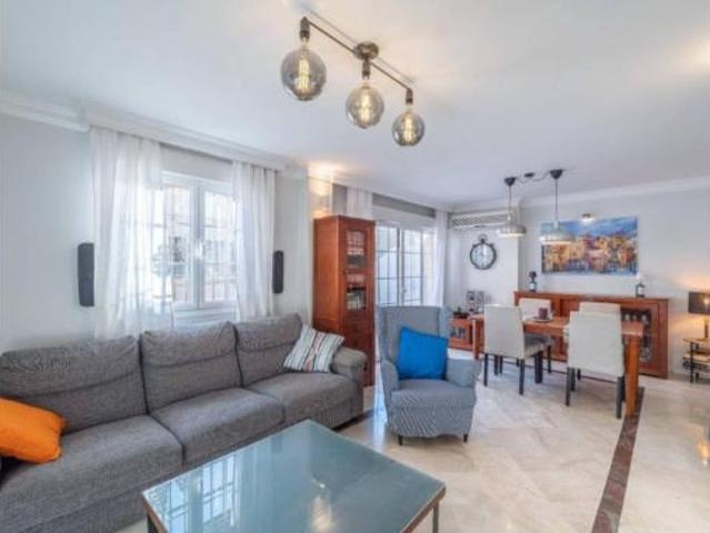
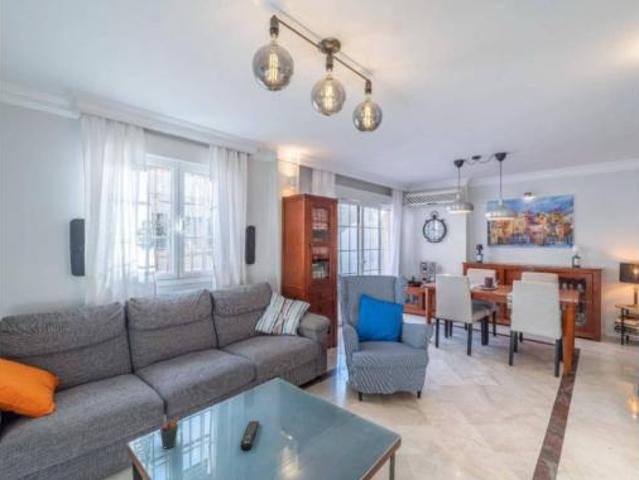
+ remote control [240,420,260,451]
+ pen holder [159,414,180,449]
